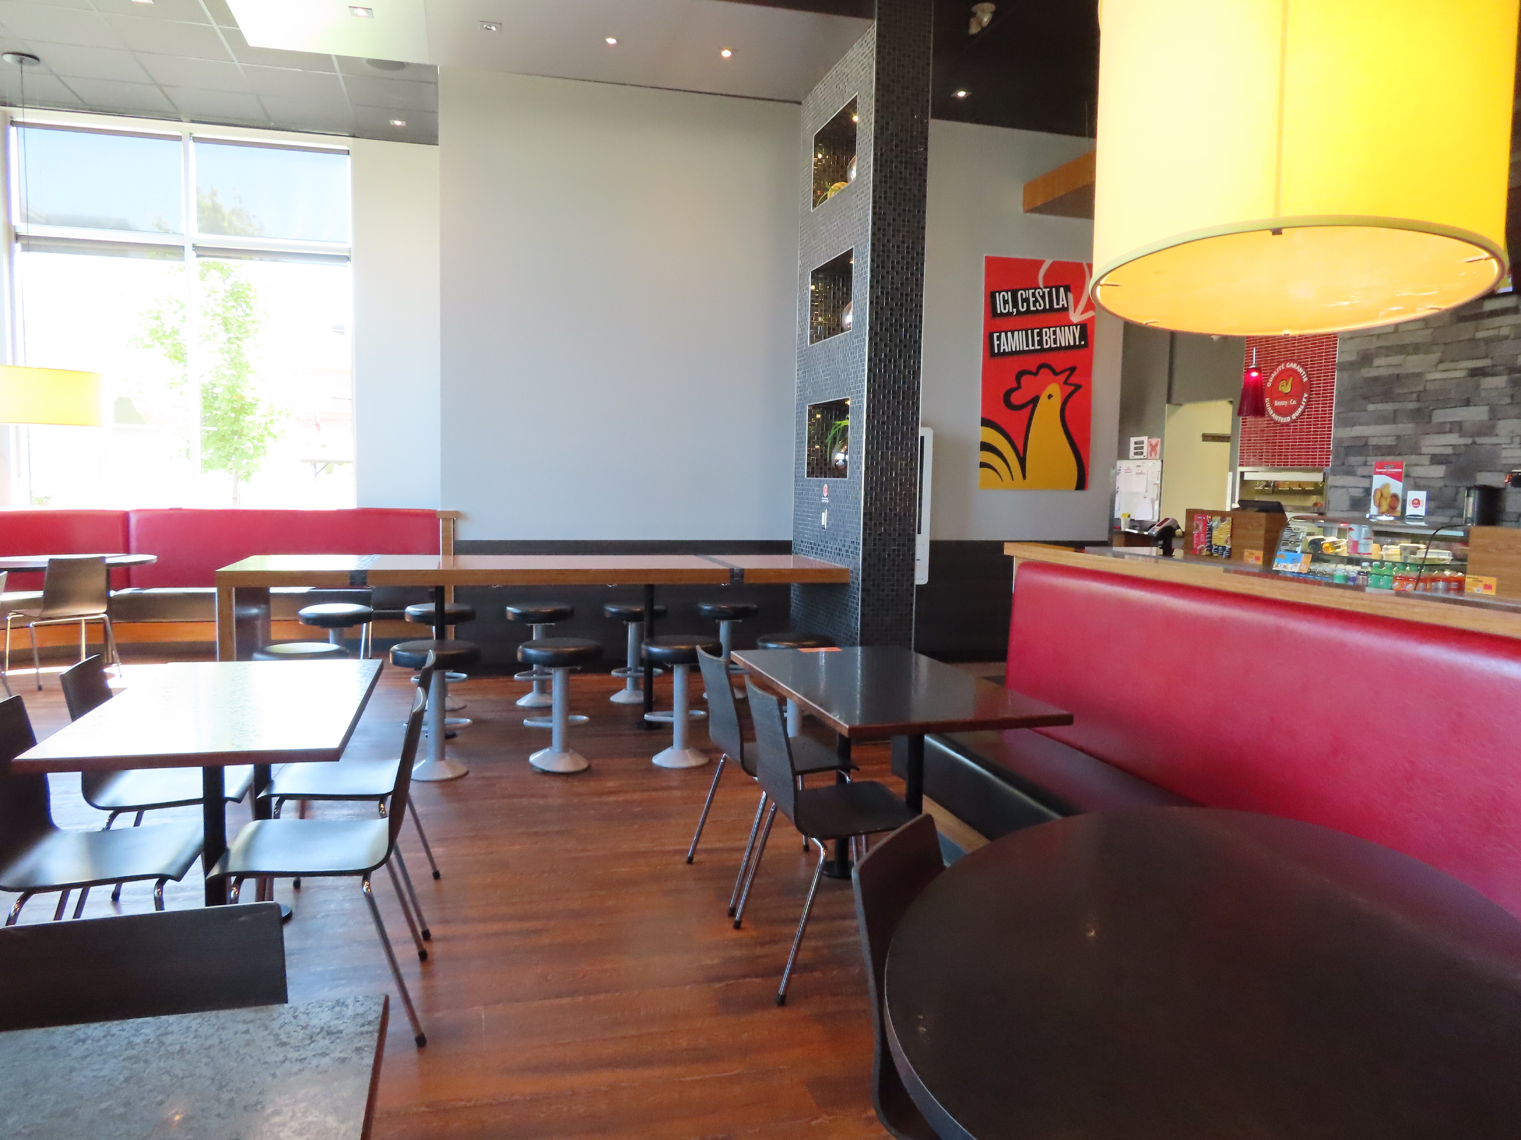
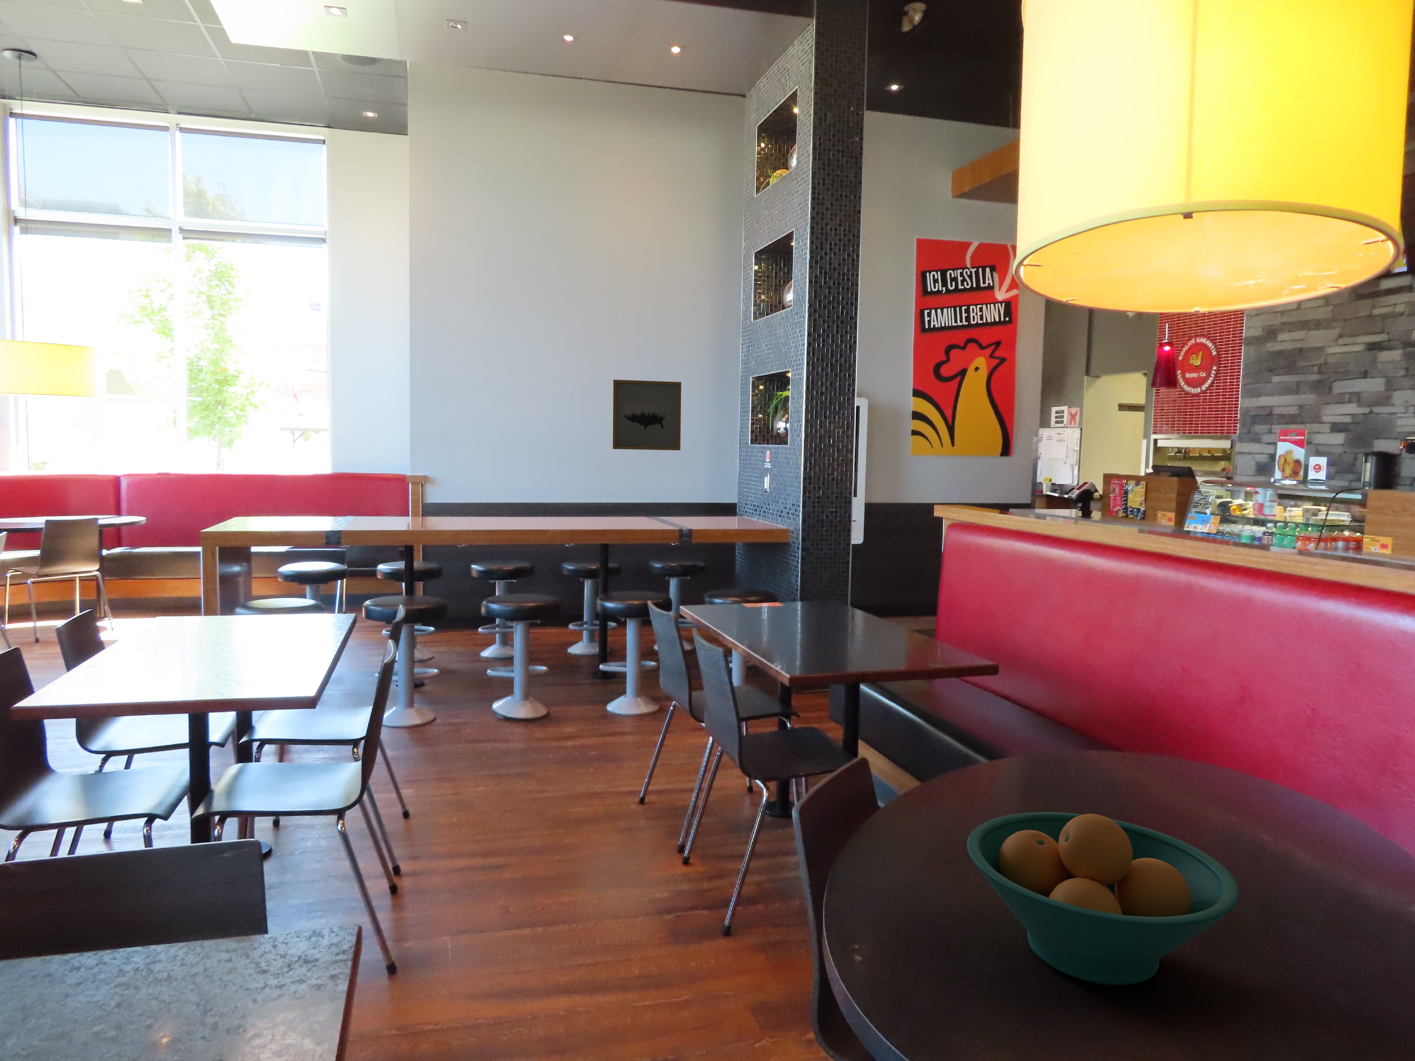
+ wall art [612,379,682,450]
+ fruit bowl [967,811,1240,985]
